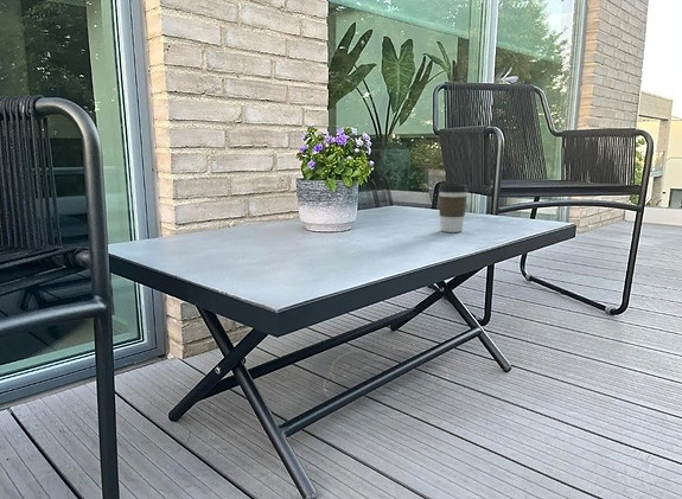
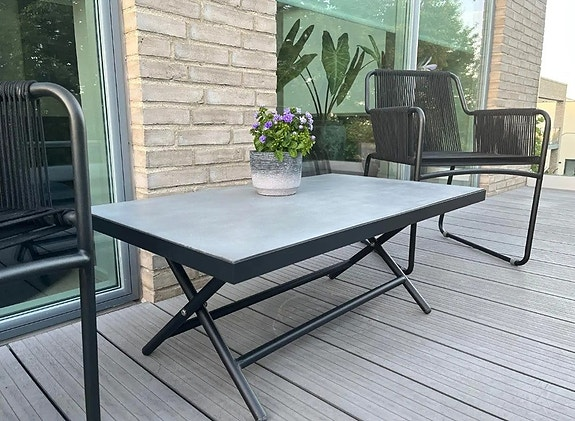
- coffee cup [438,183,469,233]
